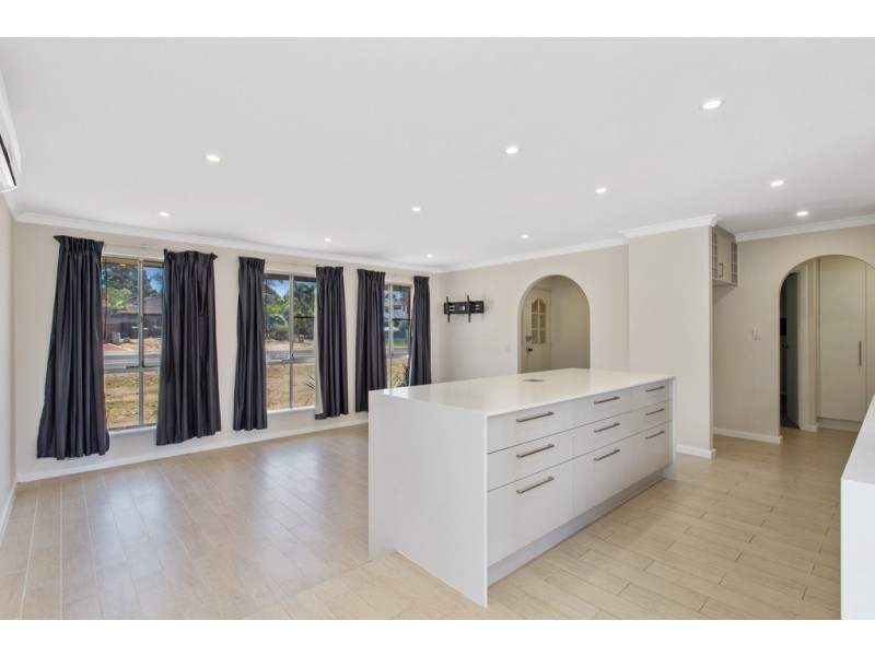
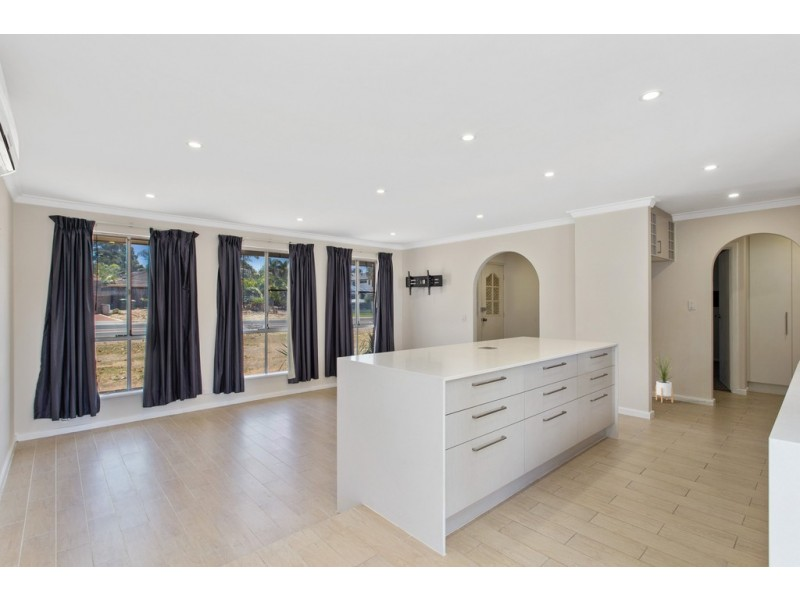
+ house plant [651,350,681,404]
